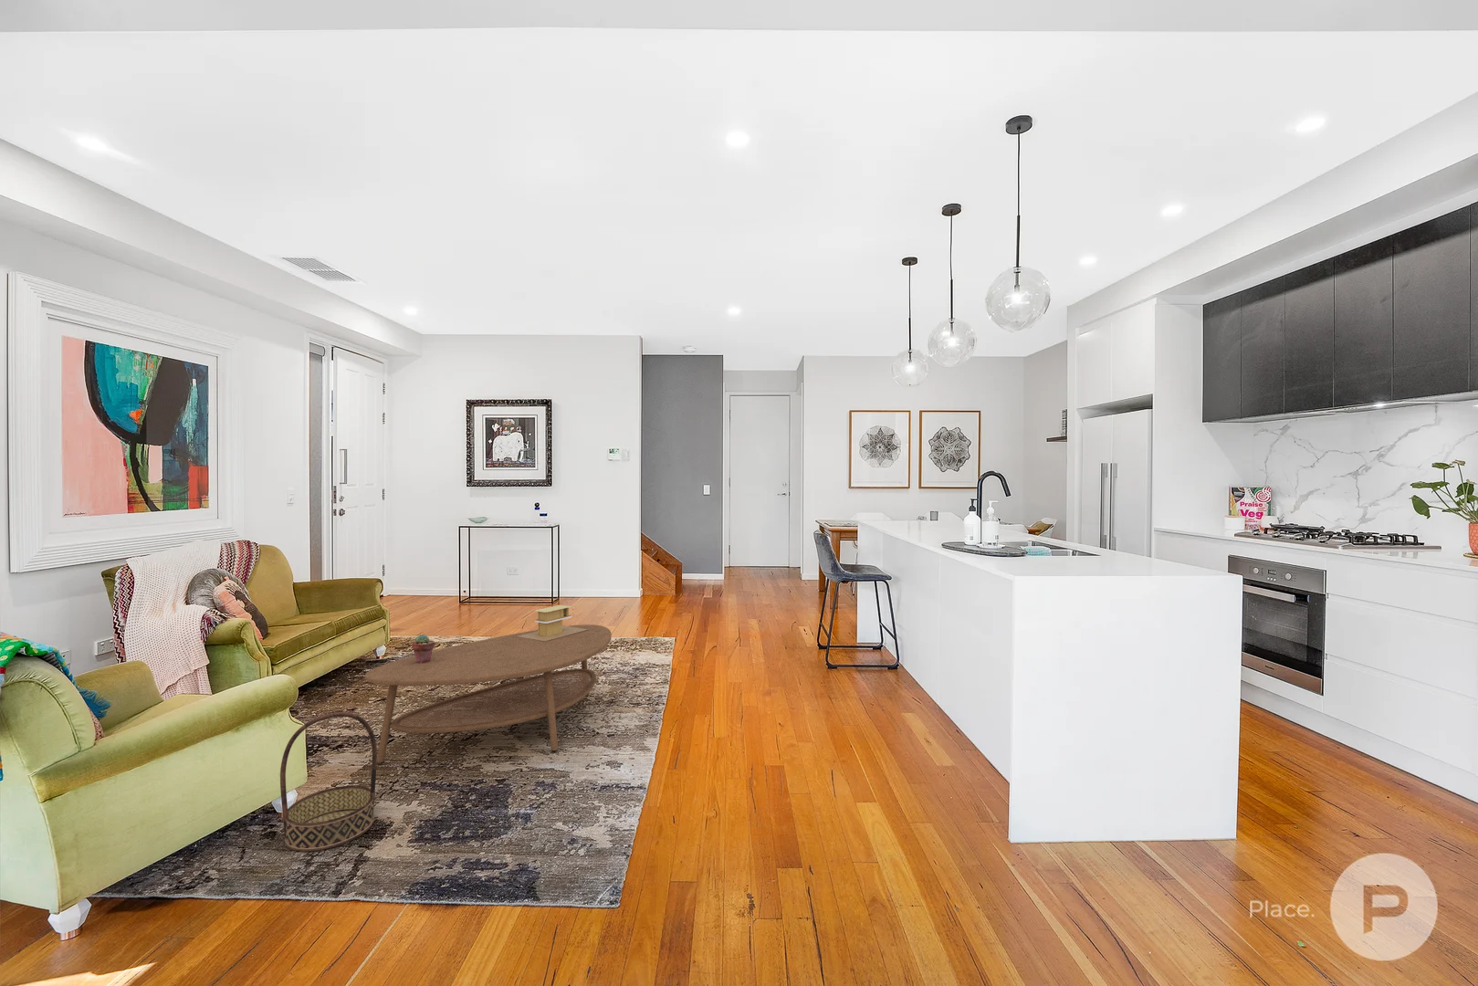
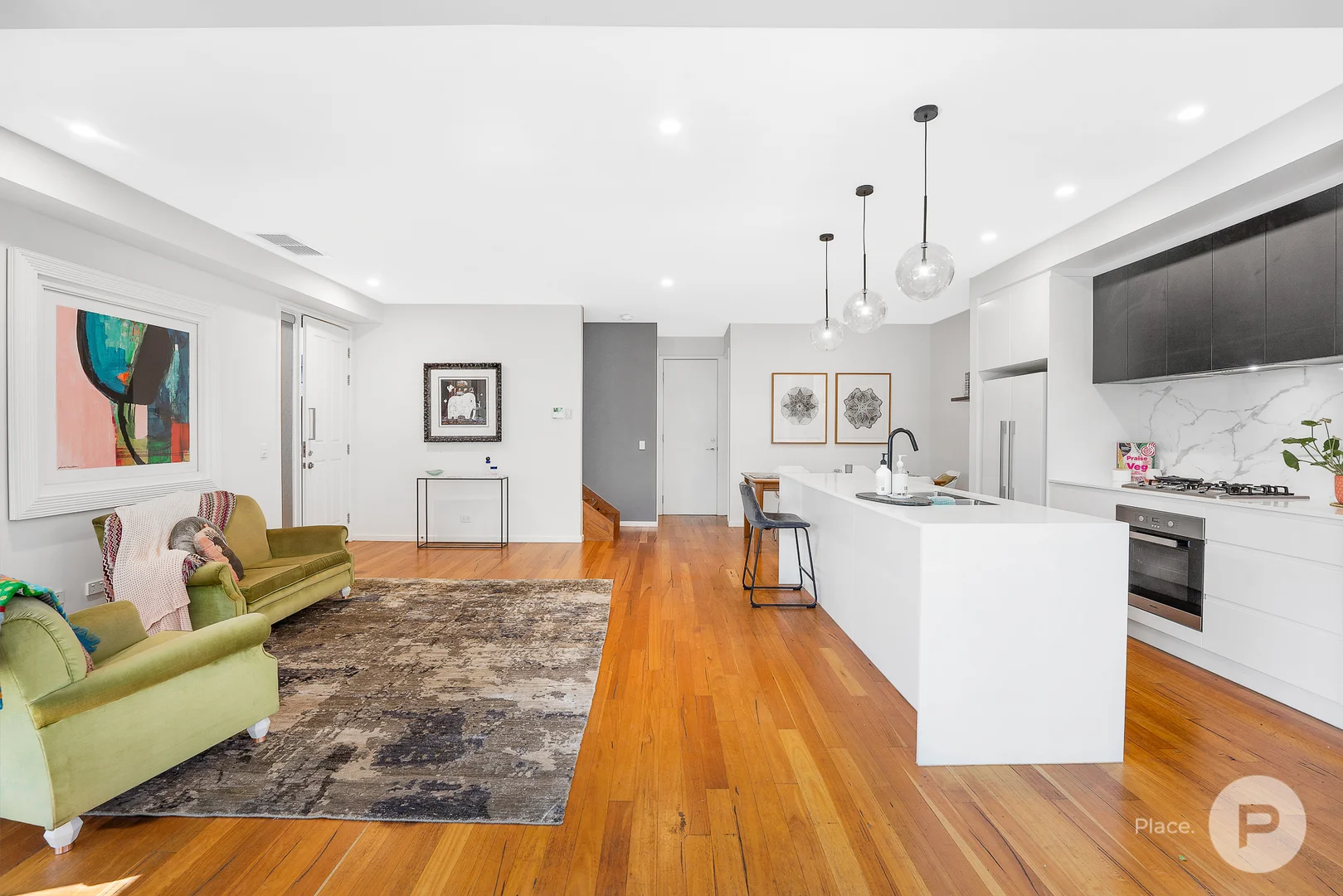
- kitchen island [518,604,585,640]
- coffee table [364,624,613,765]
- basket [280,711,377,853]
- potted succulent [410,634,436,662]
